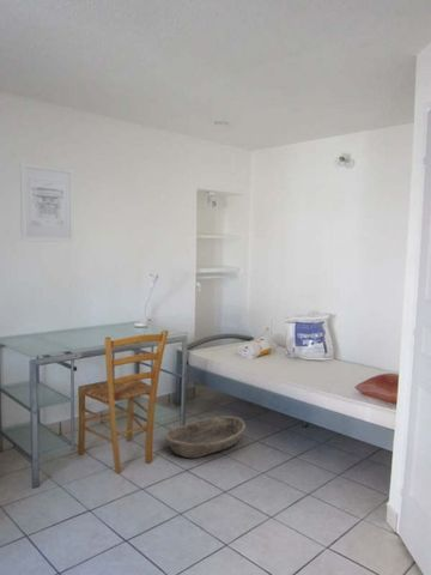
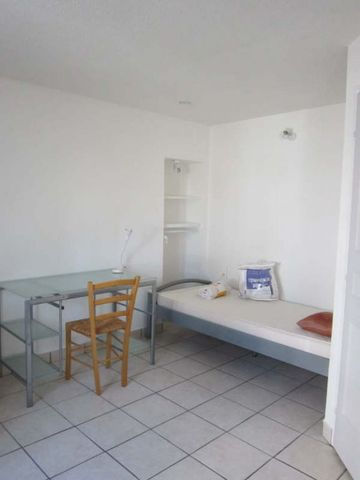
- wall art [19,161,75,243]
- basket [164,414,247,459]
